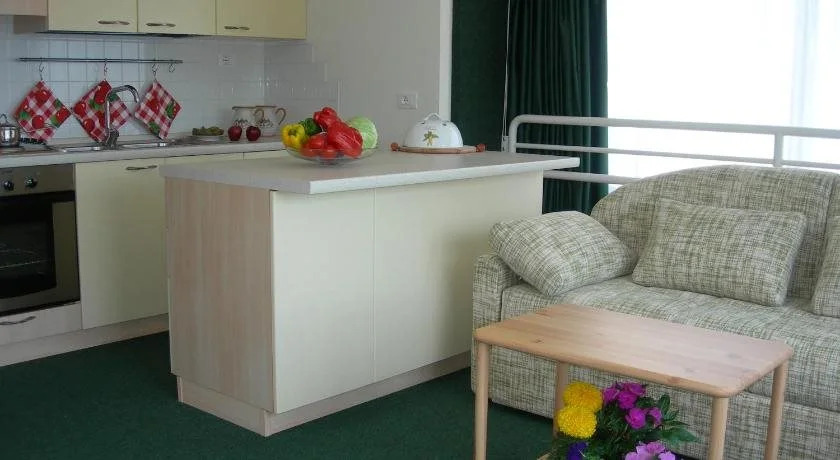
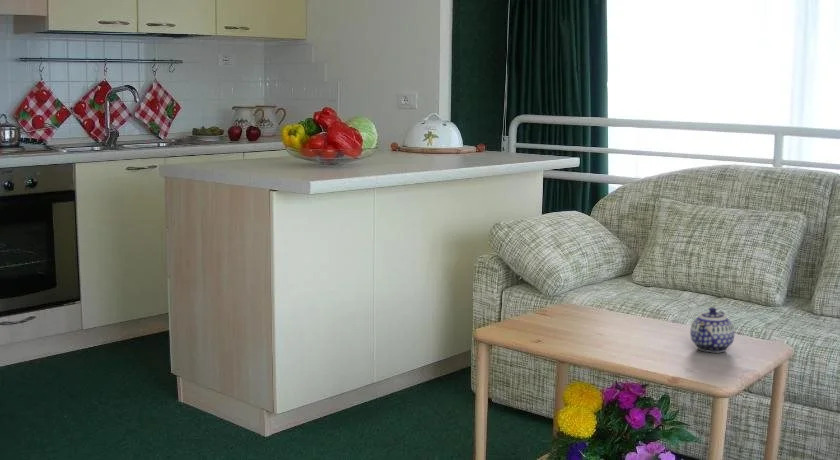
+ teapot [689,306,736,353]
